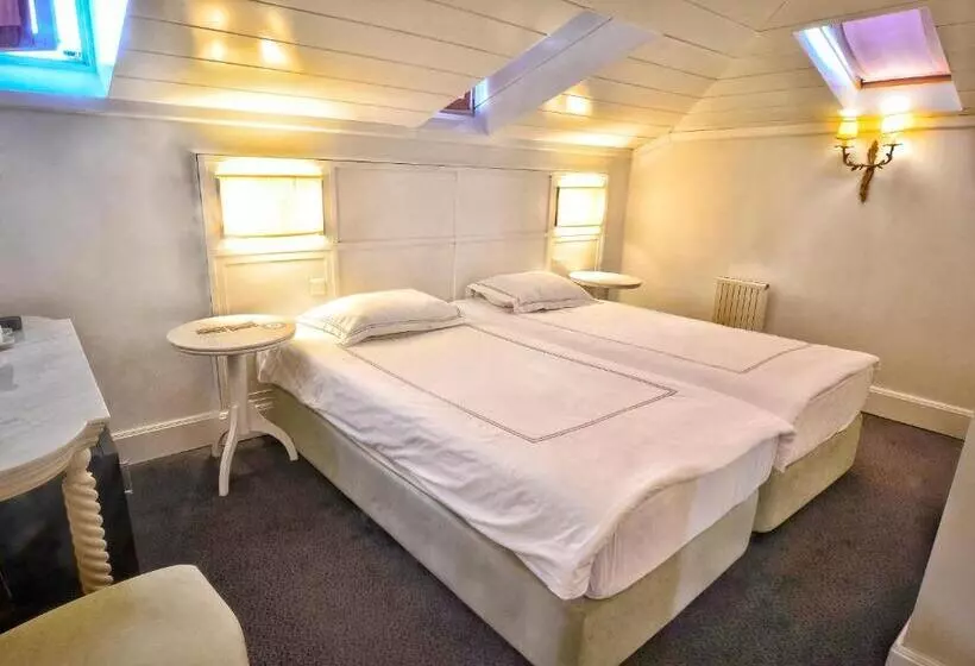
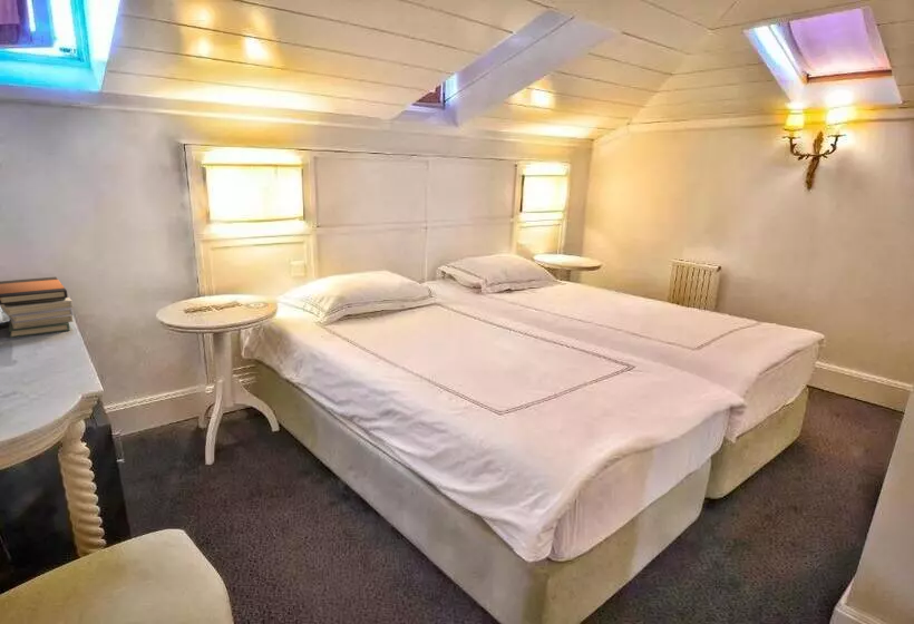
+ book stack [0,276,75,339]
